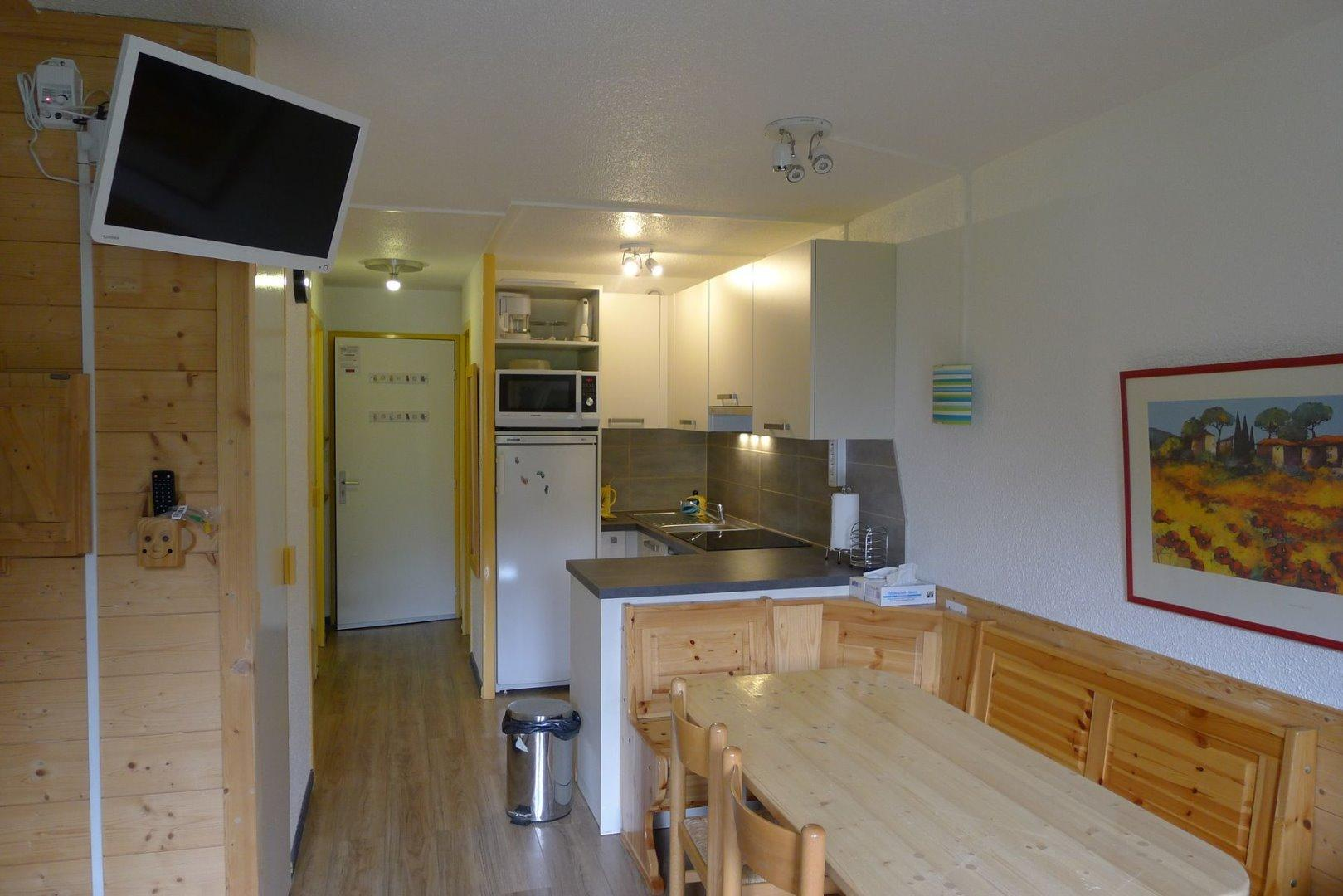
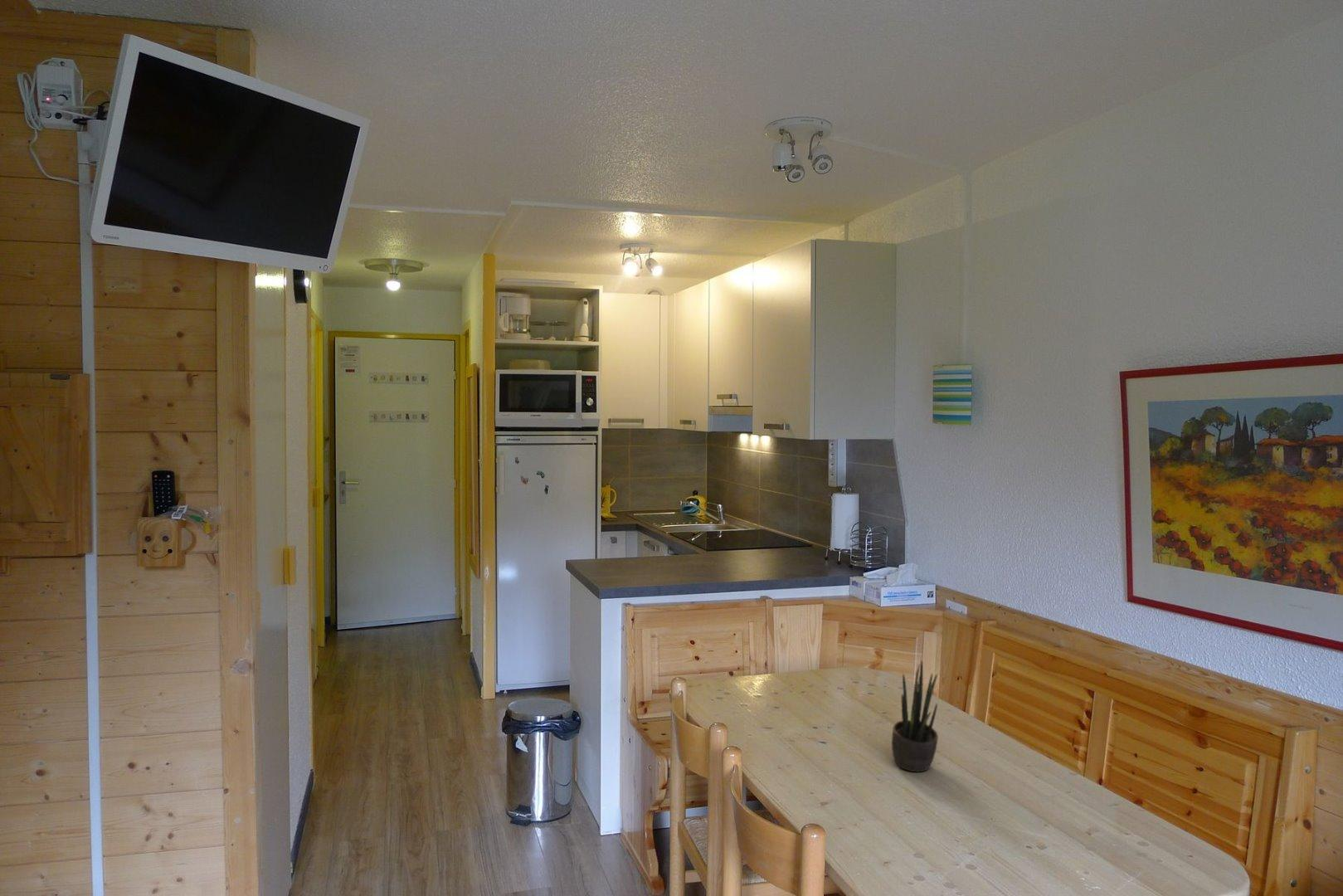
+ potted plant [891,660,939,772]
